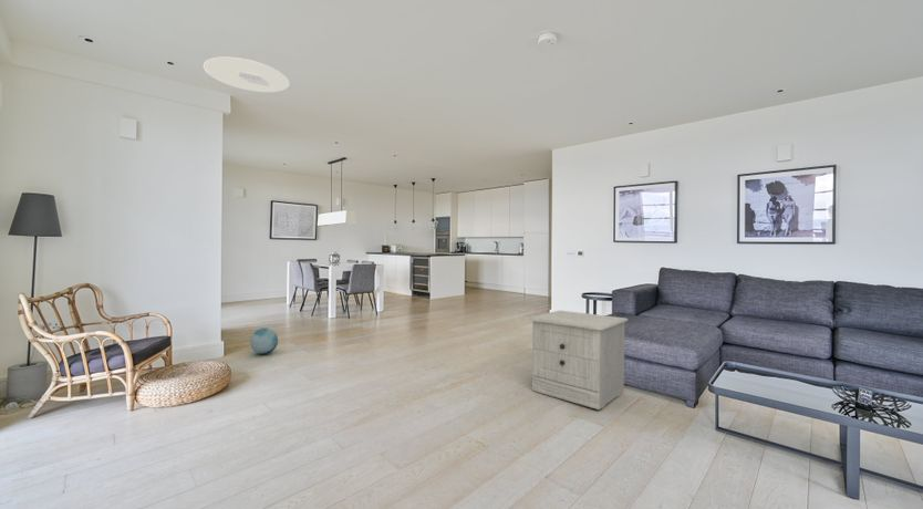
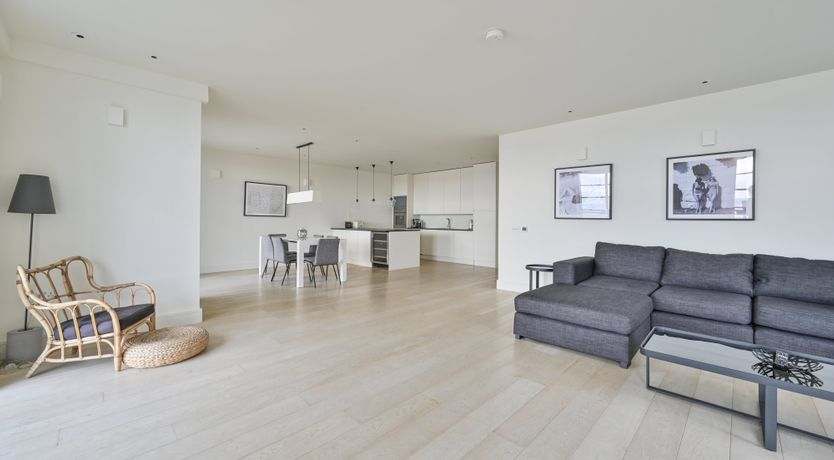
- ceiling light [203,56,290,93]
- nightstand [528,310,629,411]
- ball [249,326,279,355]
